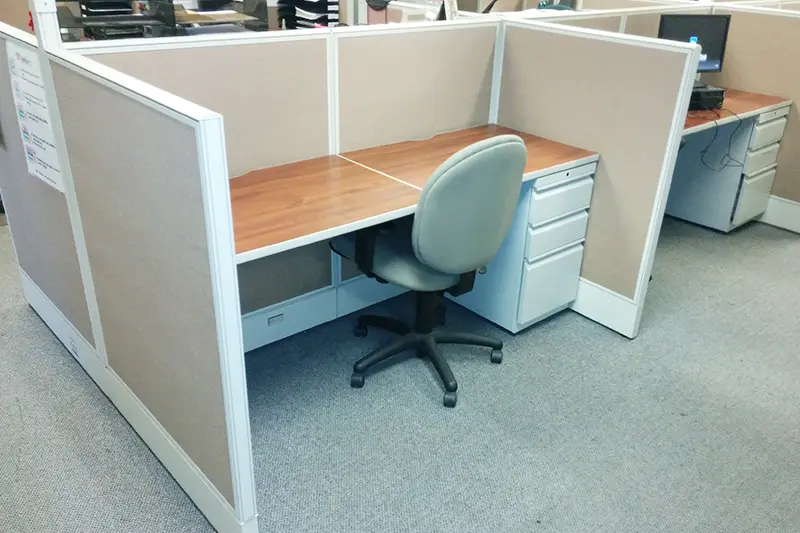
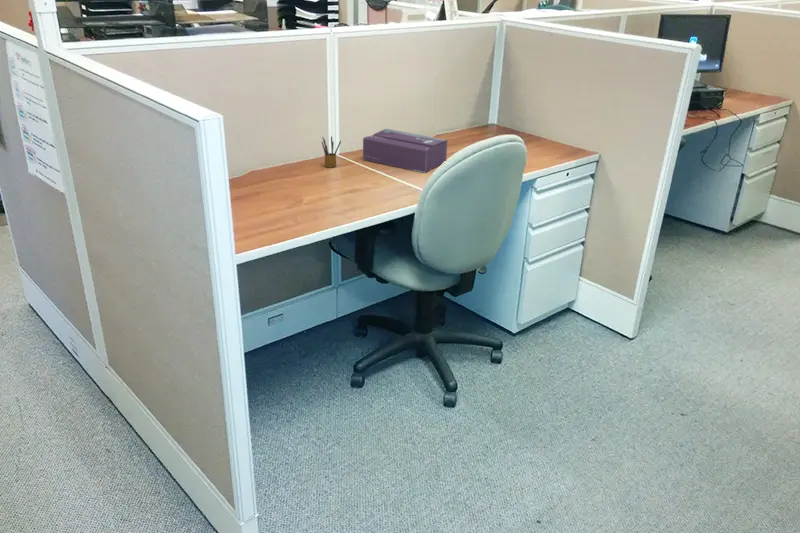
+ pencil box [321,135,342,168]
+ tissue box [362,128,448,174]
